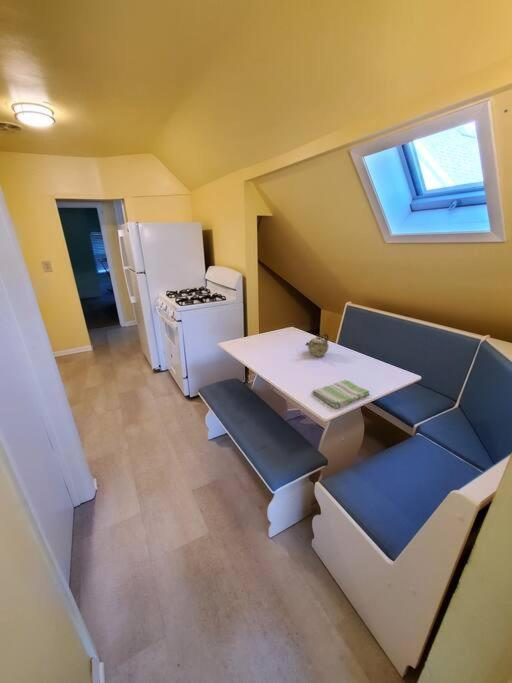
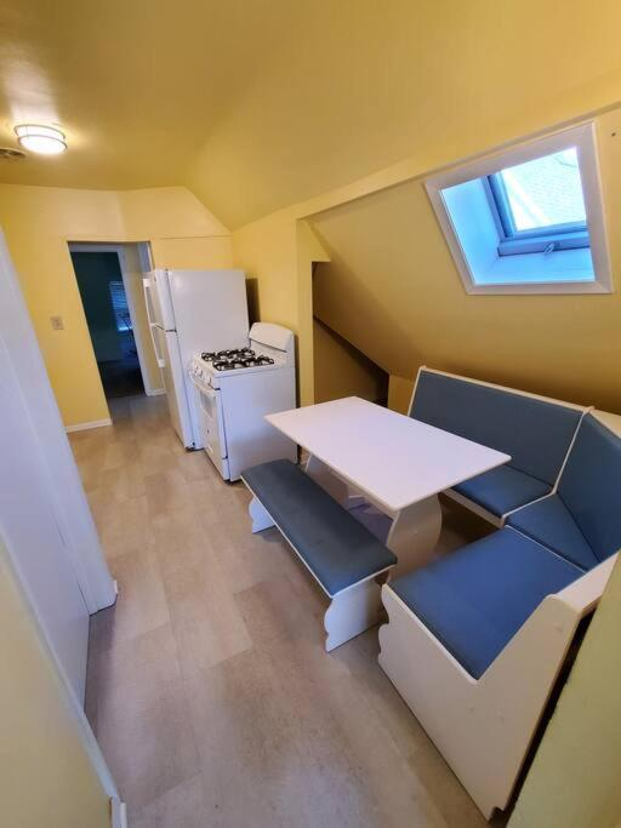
- teapot [305,332,330,358]
- dish towel [311,379,371,410]
